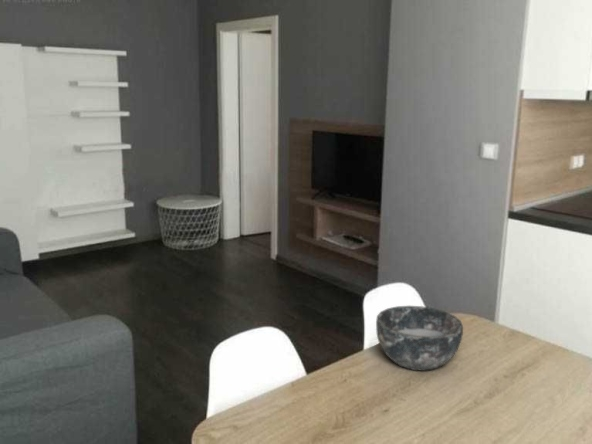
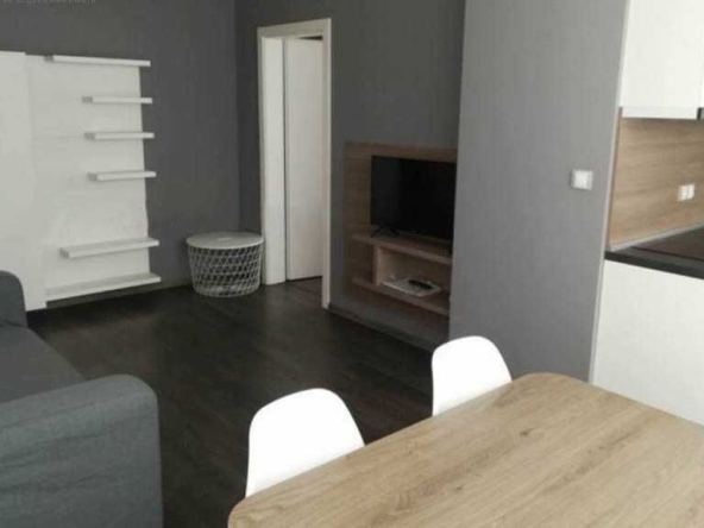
- bowl [375,305,464,372]
